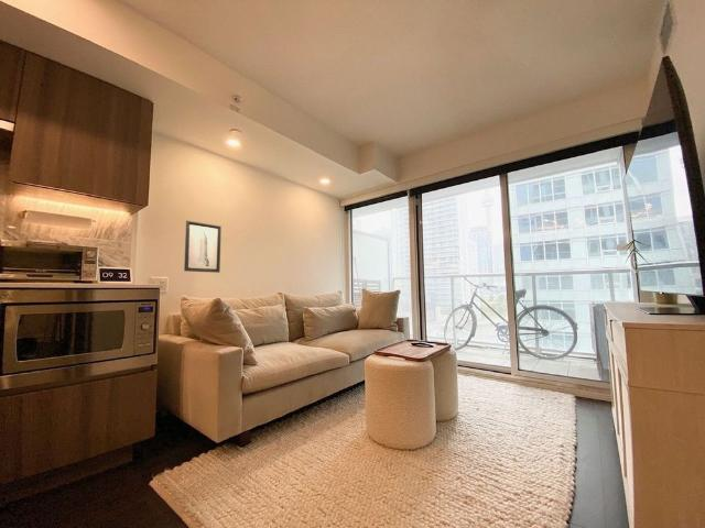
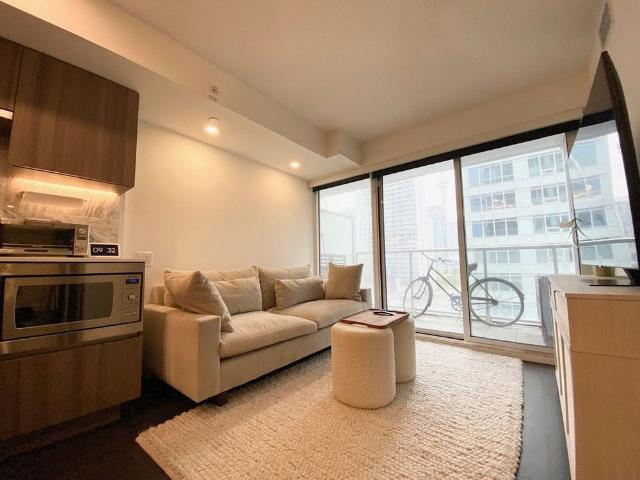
- wall art [183,220,223,274]
